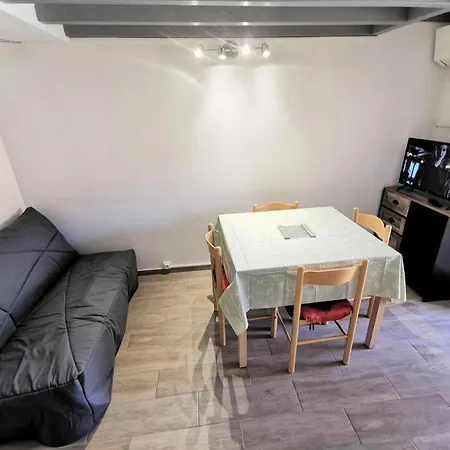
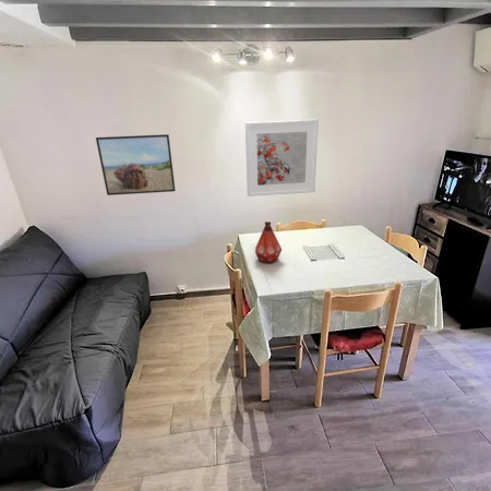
+ bottle [254,220,283,265]
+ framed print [244,118,320,197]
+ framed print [95,133,177,196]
